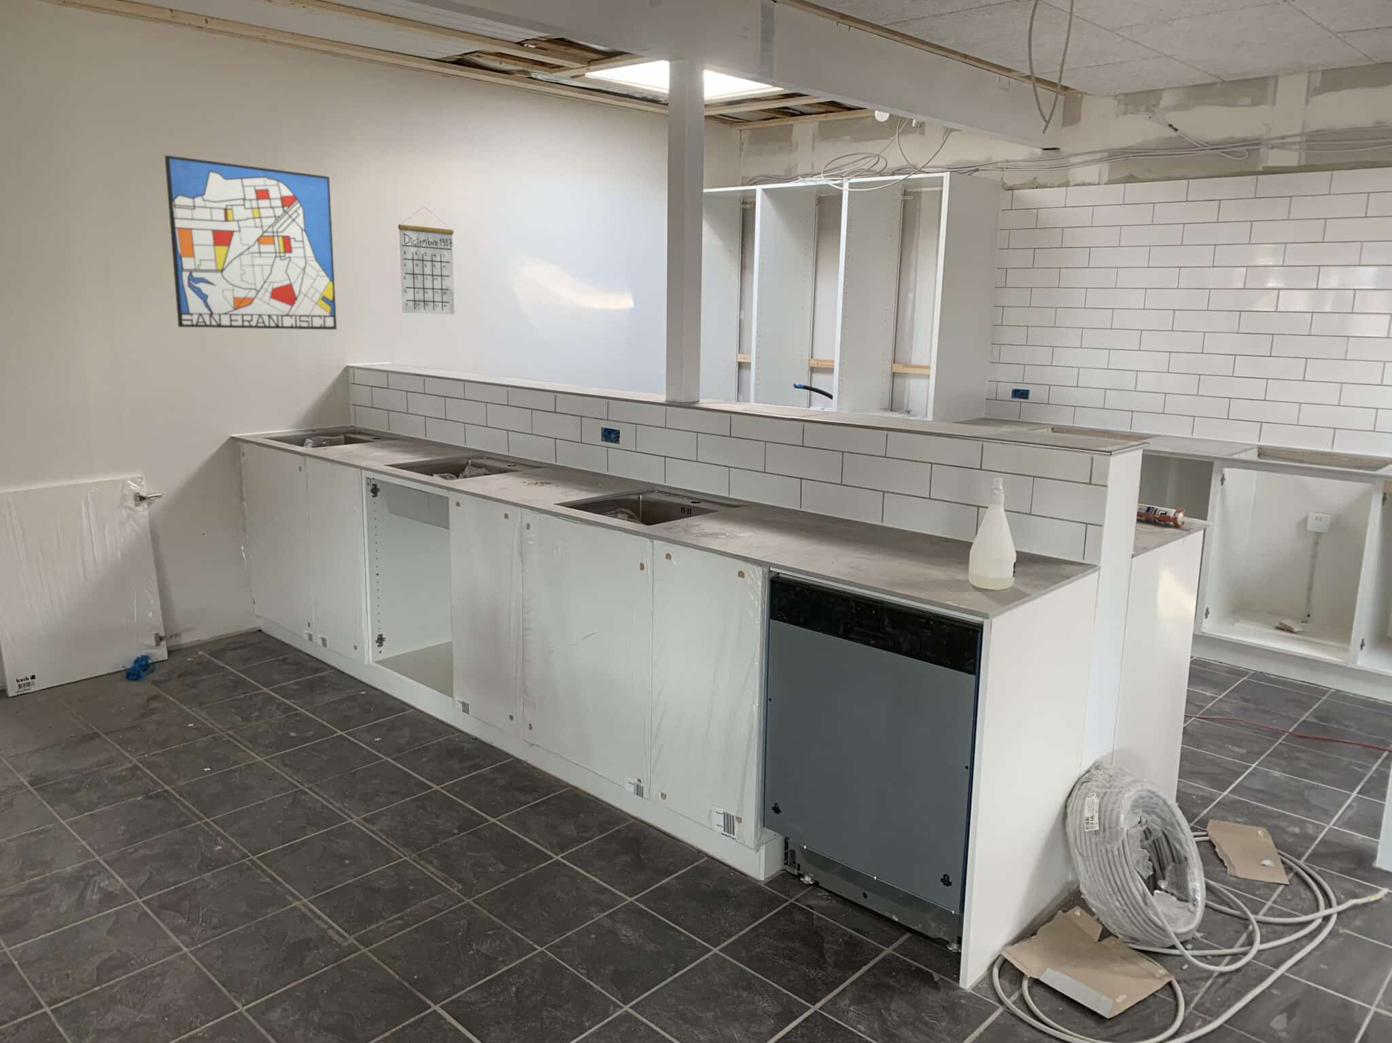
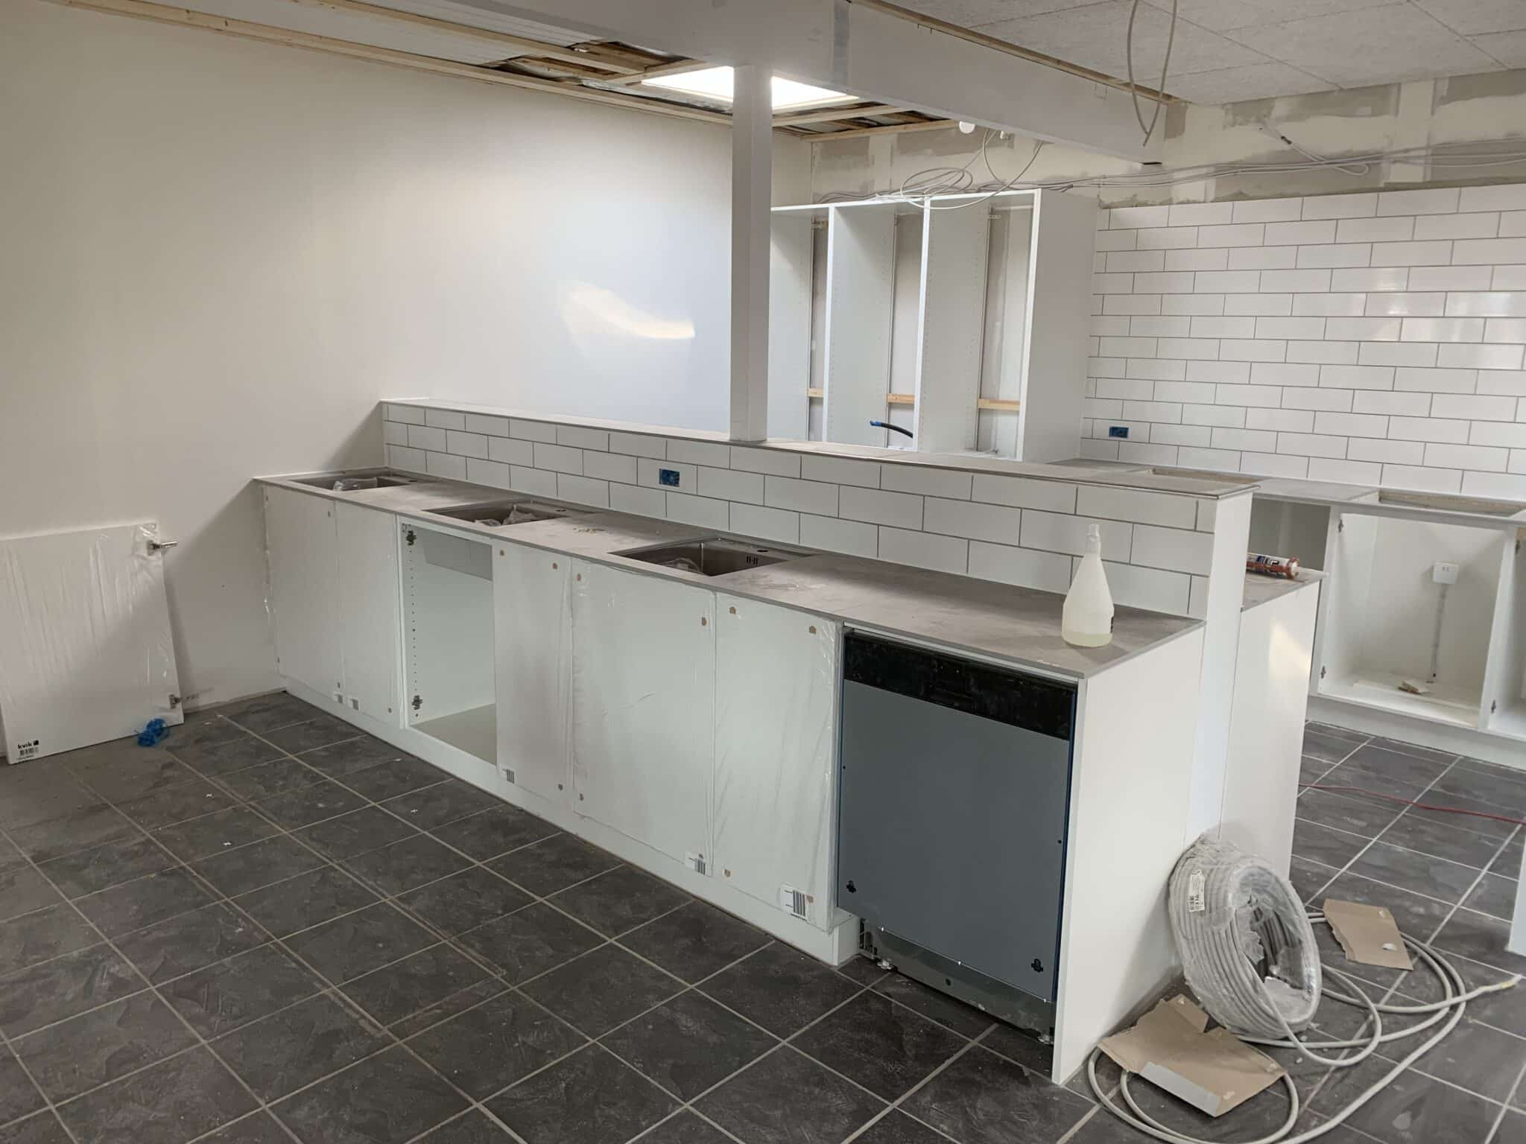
- calendar [398,206,455,316]
- wall art [163,154,338,330]
